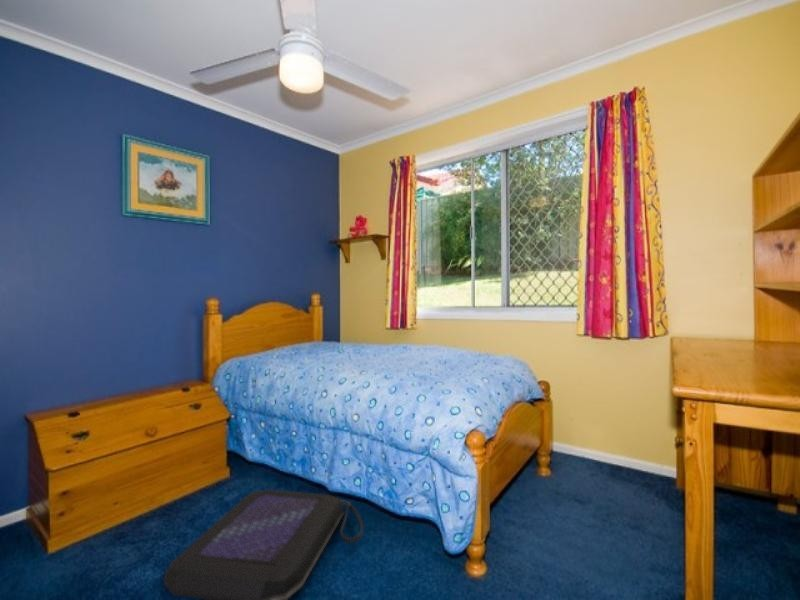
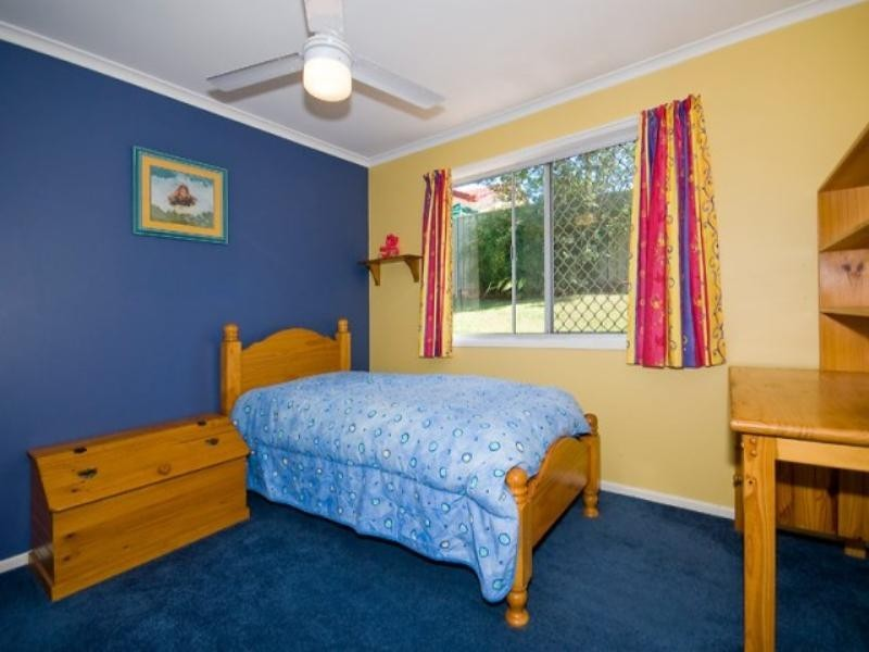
- pet bed [163,489,364,600]
